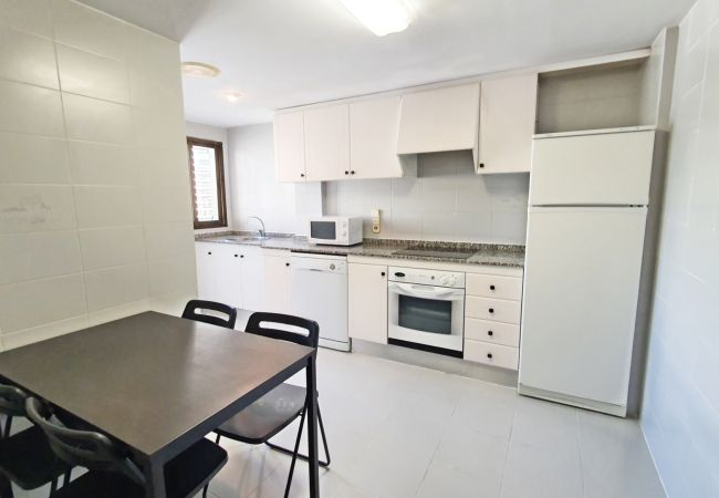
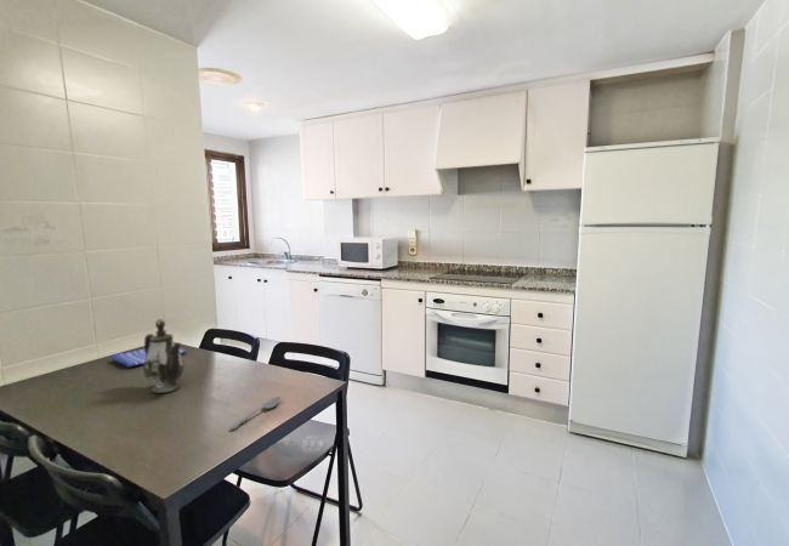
+ dish towel [110,347,188,369]
+ teapot [142,318,185,394]
+ spoon [228,396,282,431]
